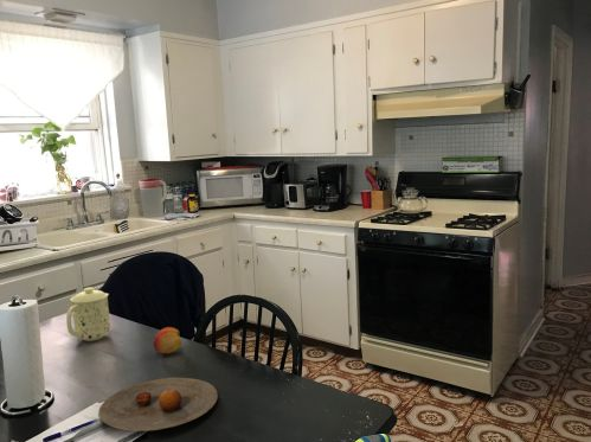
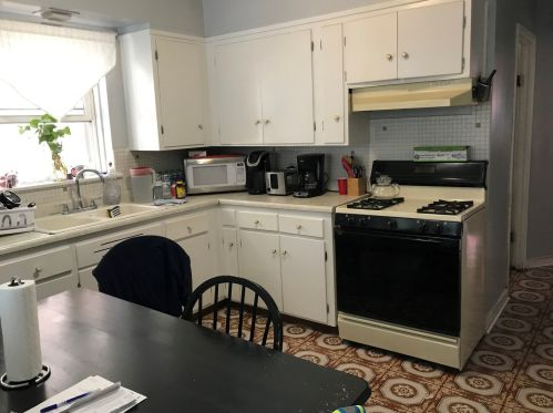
- fruit [153,326,182,354]
- mug [65,287,111,342]
- plate [97,377,219,433]
